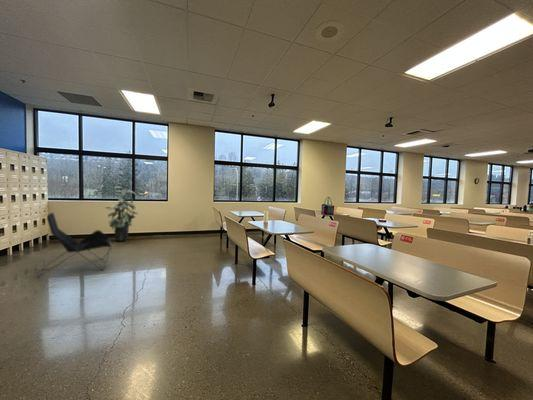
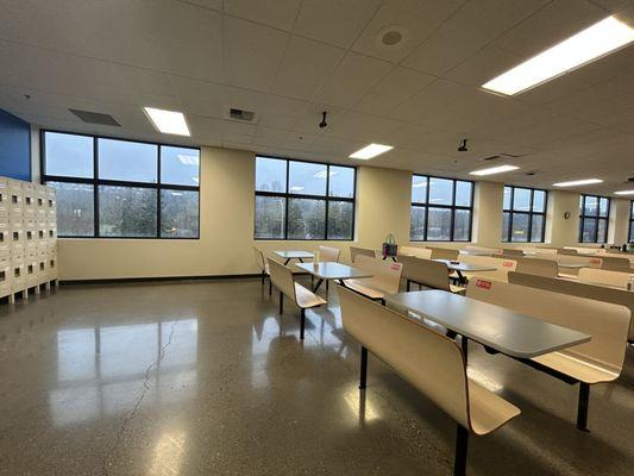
- lounge chair [37,212,113,278]
- indoor plant [104,185,139,242]
